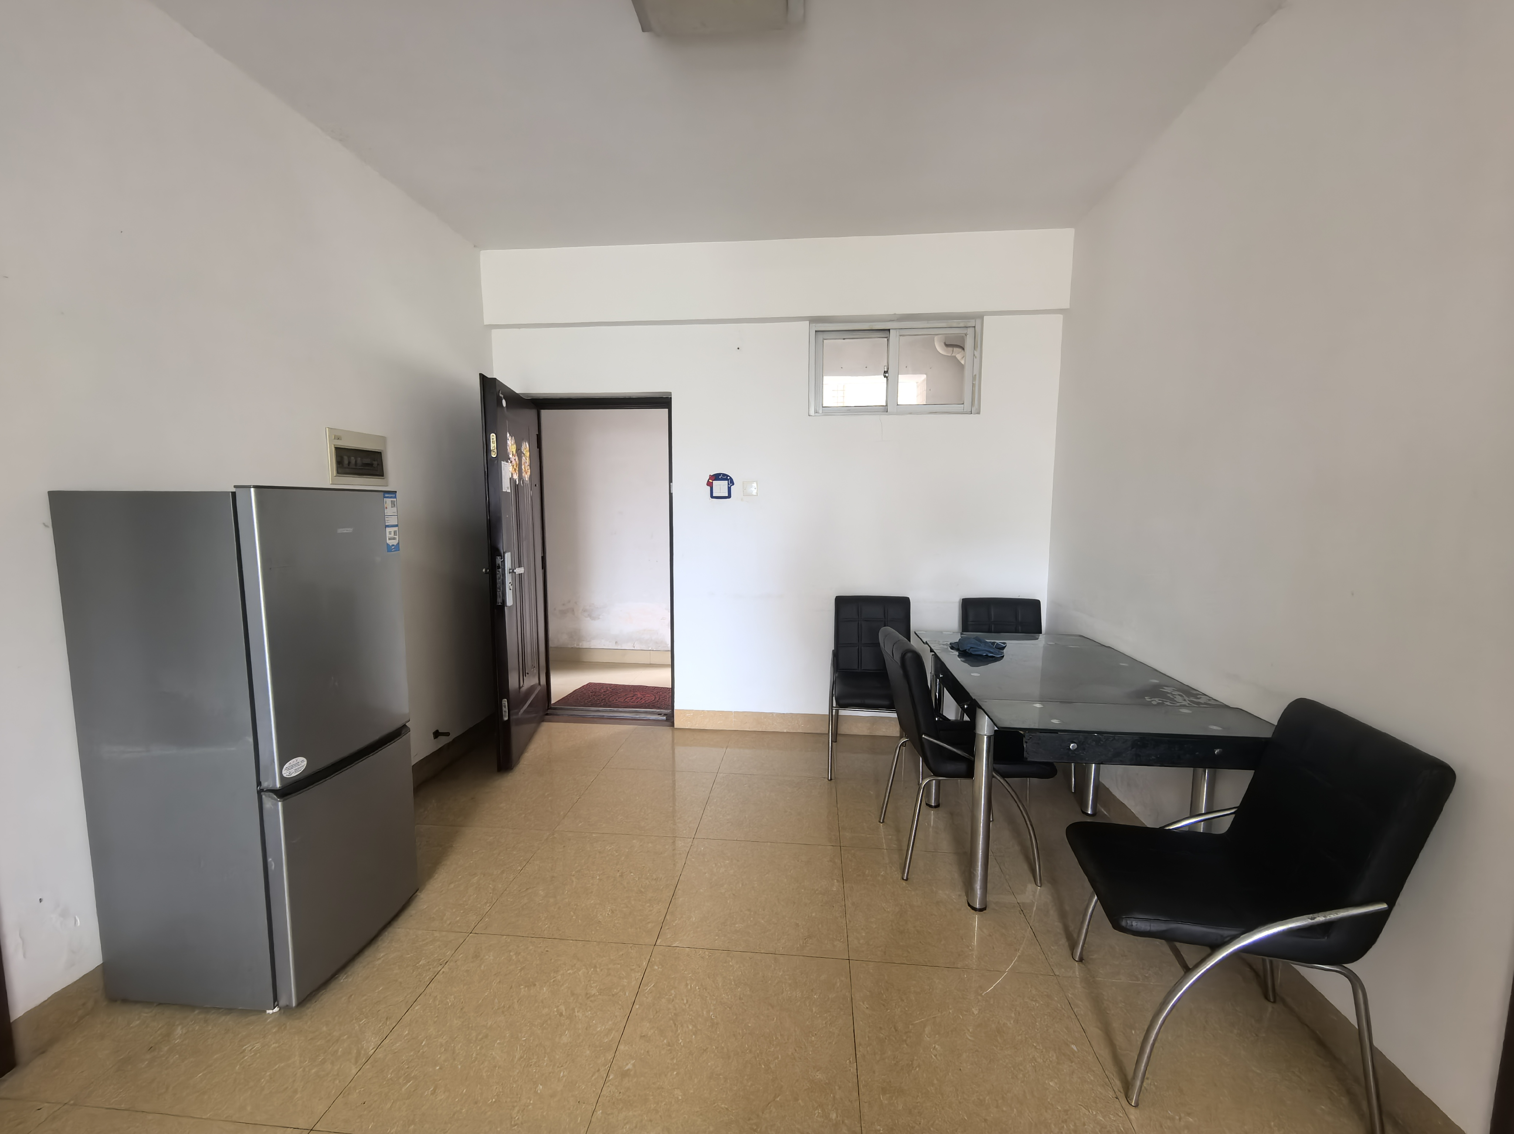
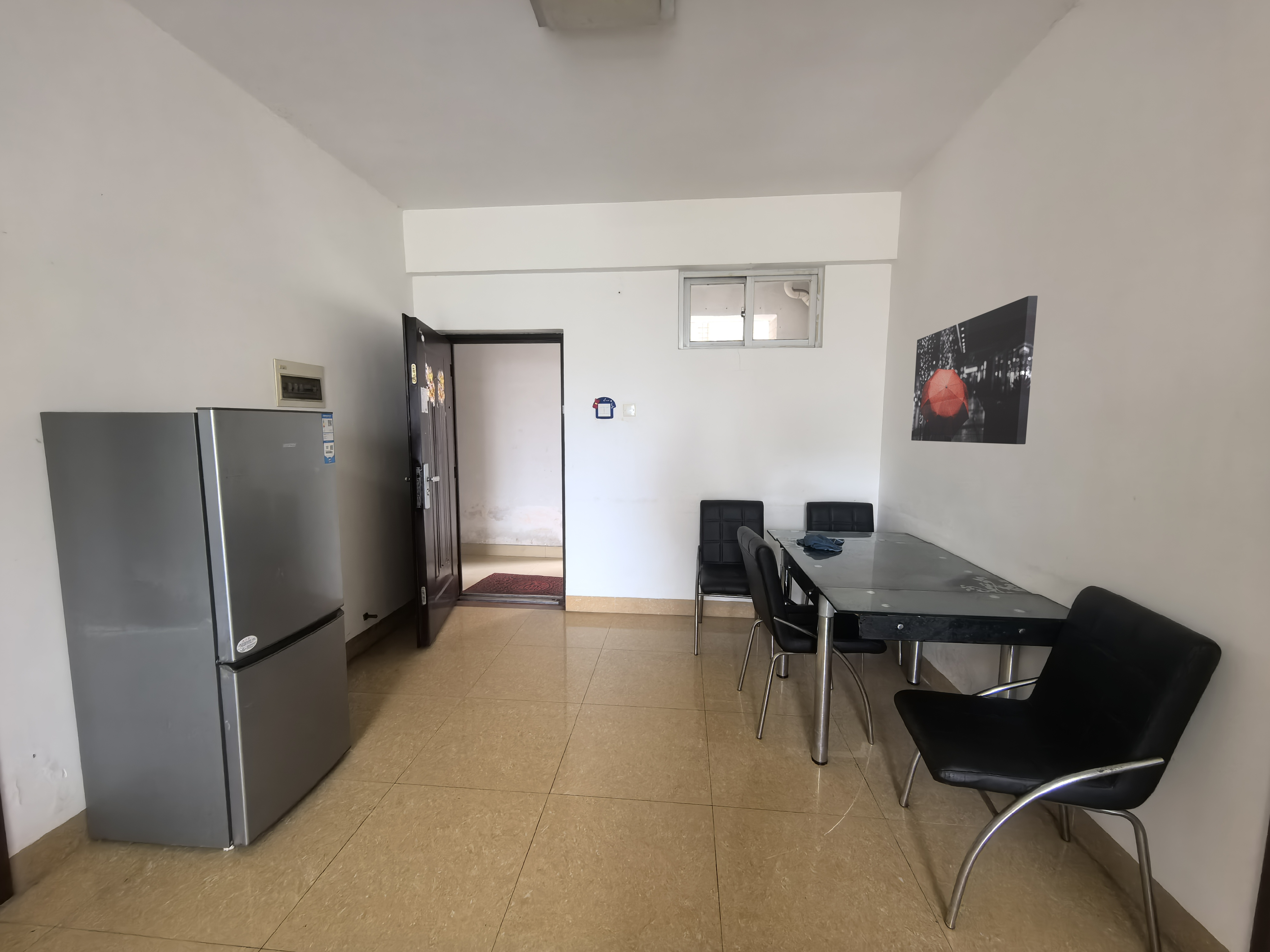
+ wall art [911,295,1038,445]
